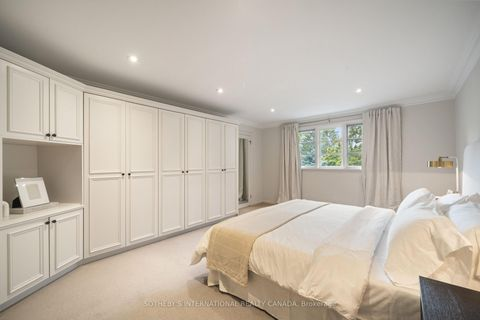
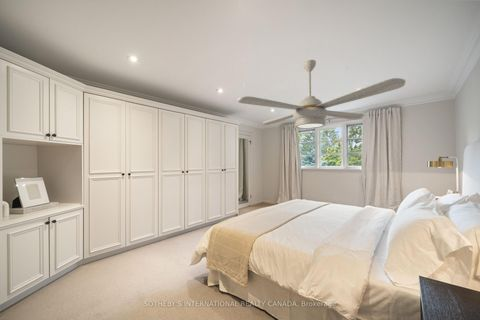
+ ceiling fan [236,59,406,130]
